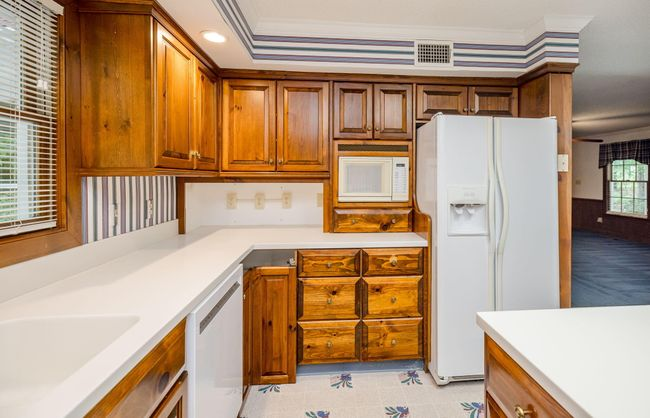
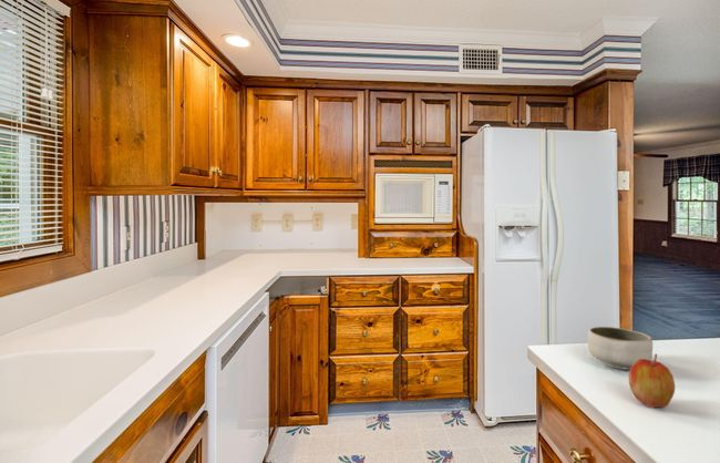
+ bowl [586,326,654,370]
+ apple [627,352,676,409]
